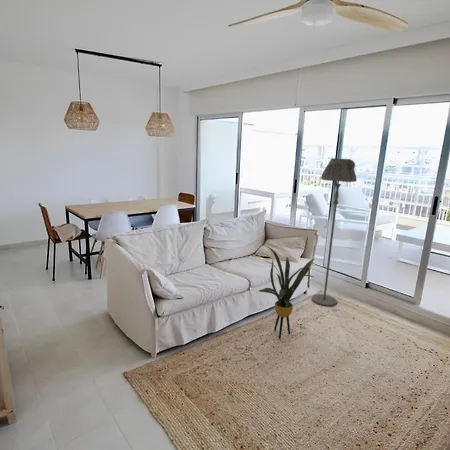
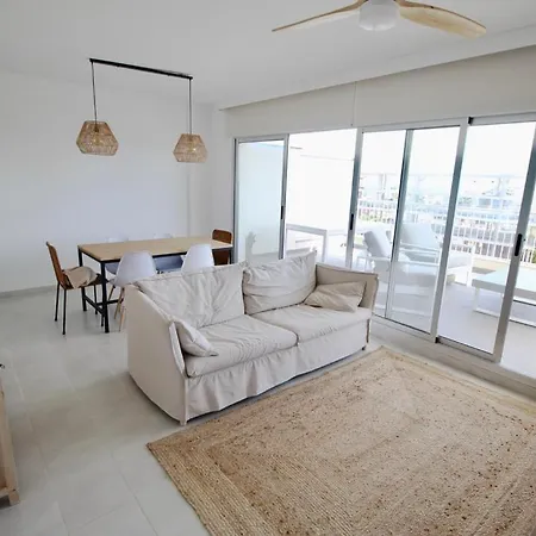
- house plant [256,244,315,339]
- floor lamp [311,157,358,307]
